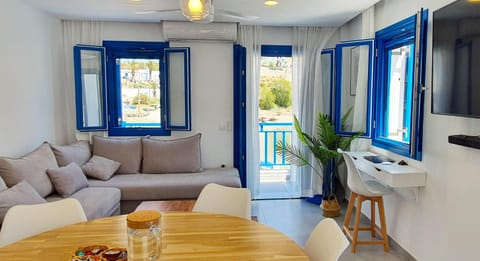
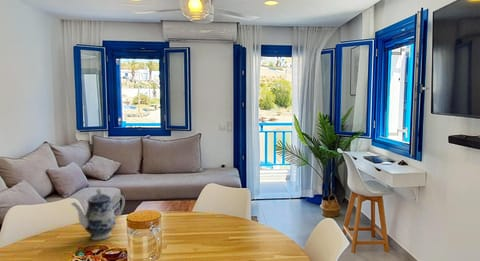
+ teapot [70,187,126,241]
